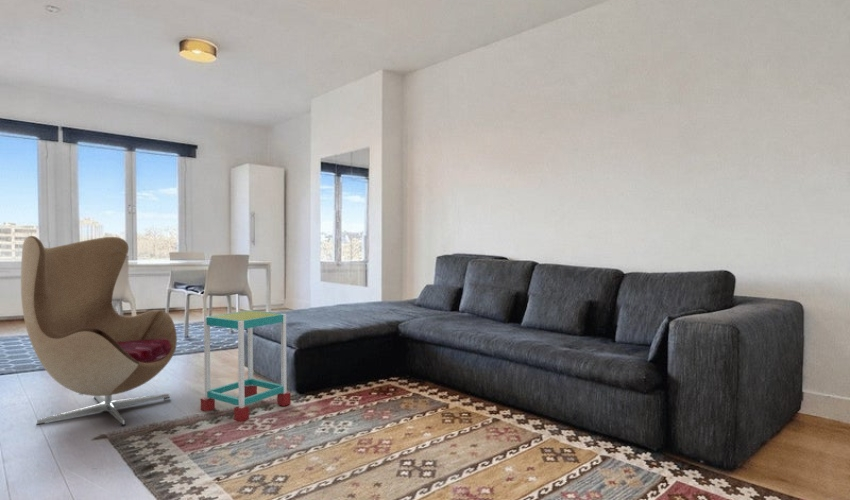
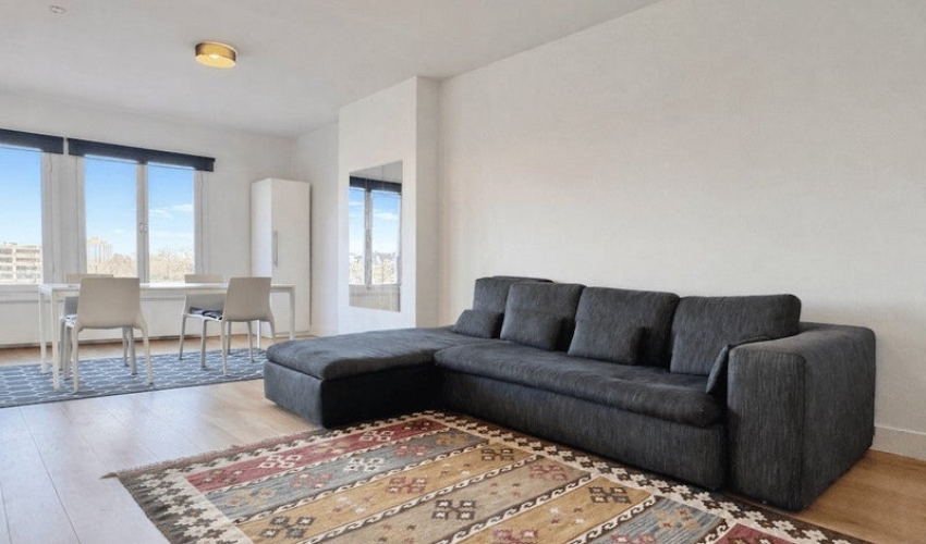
- armchair [20,235,178,427]
- side table [200,309,292,422]
